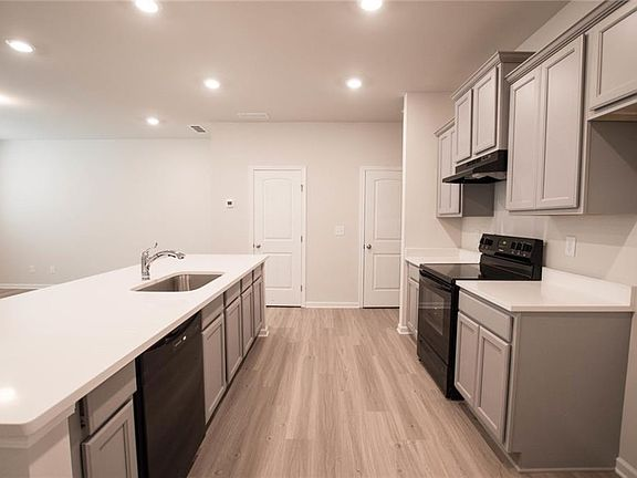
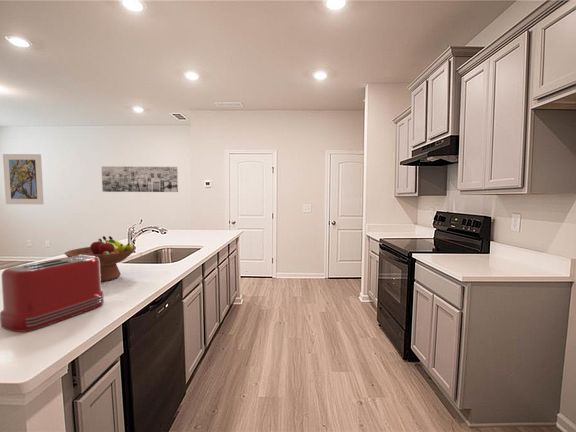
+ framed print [2,153,45,205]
+ fruit bowl [63,235,137,282]
+ toaster [0,255,105,333]
+ wall art [101,166,179,193]
